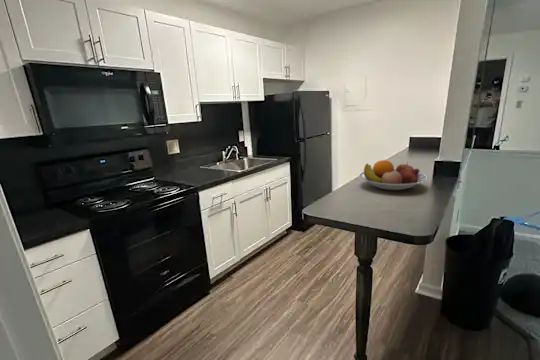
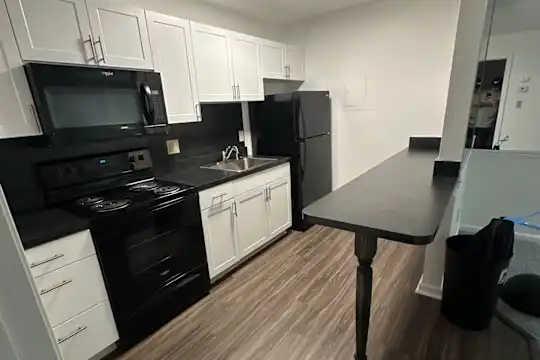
- fruit bowl [359,159,428,191]
